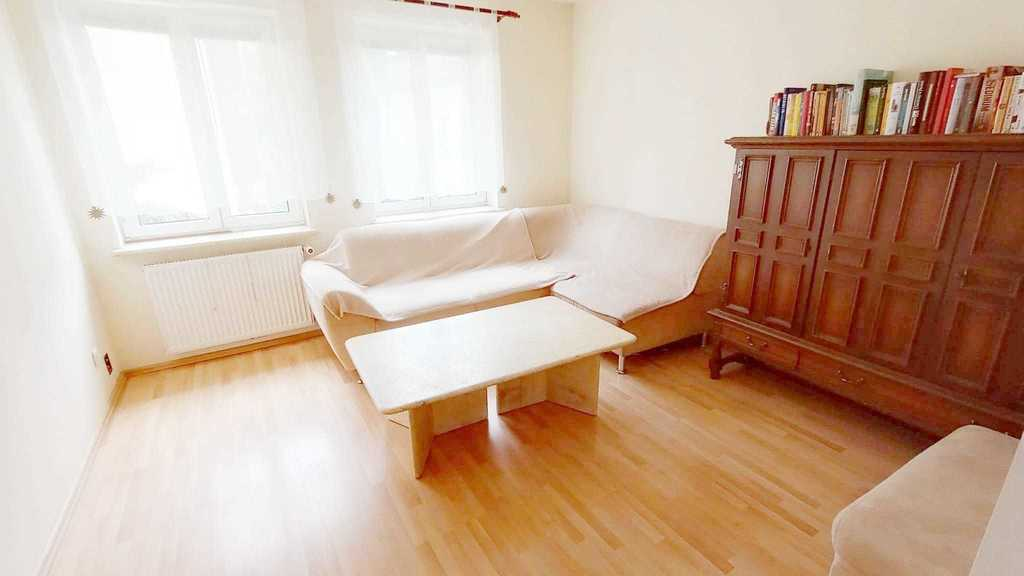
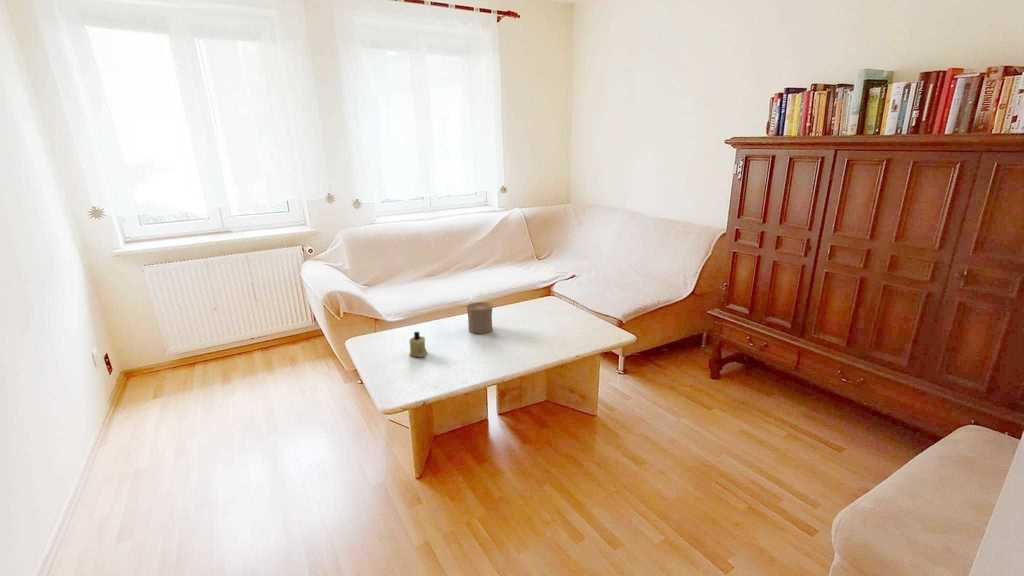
+ cup [466,301,493,334]
+ candle [408,330,428,358]
